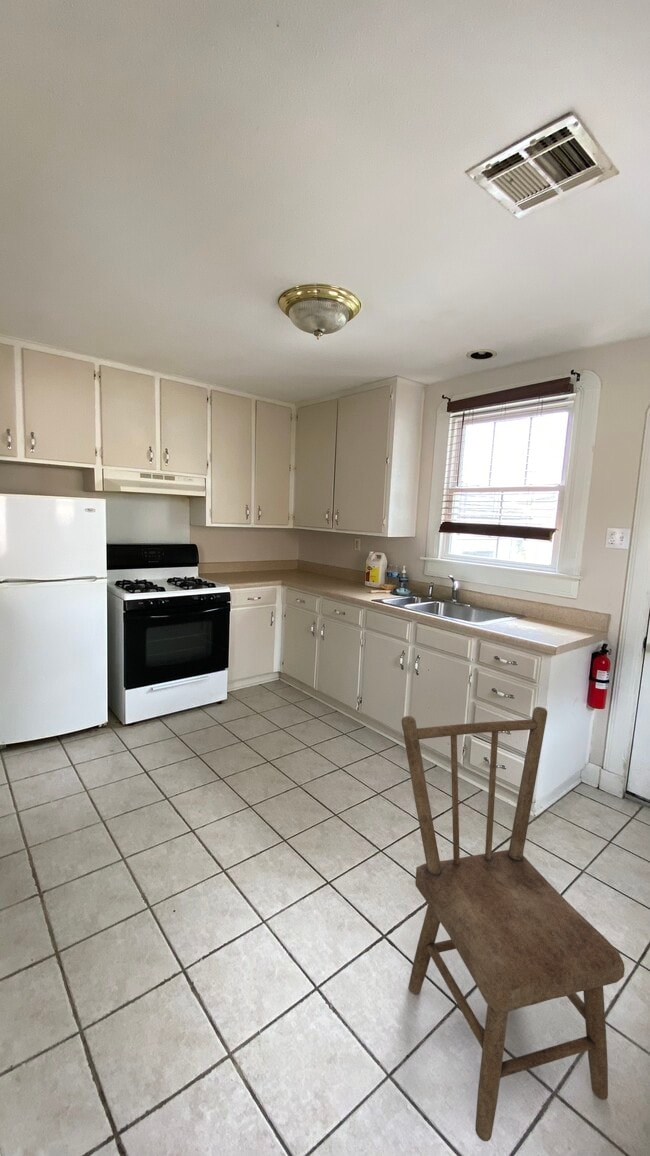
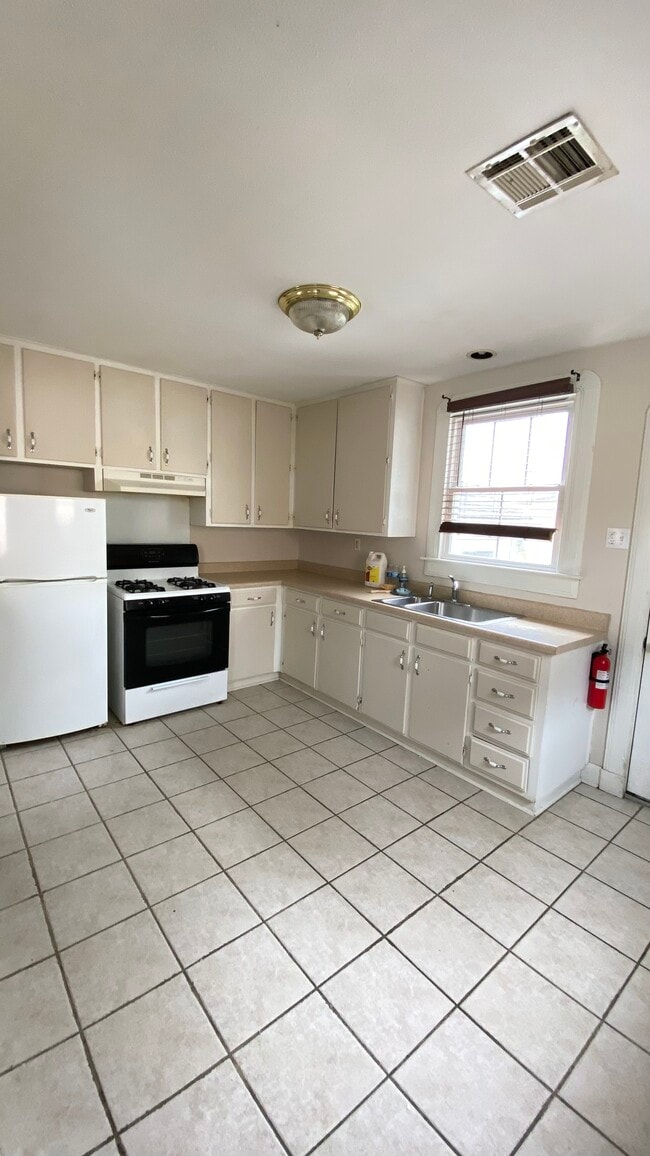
- dining chair [401,706,626,1142]
